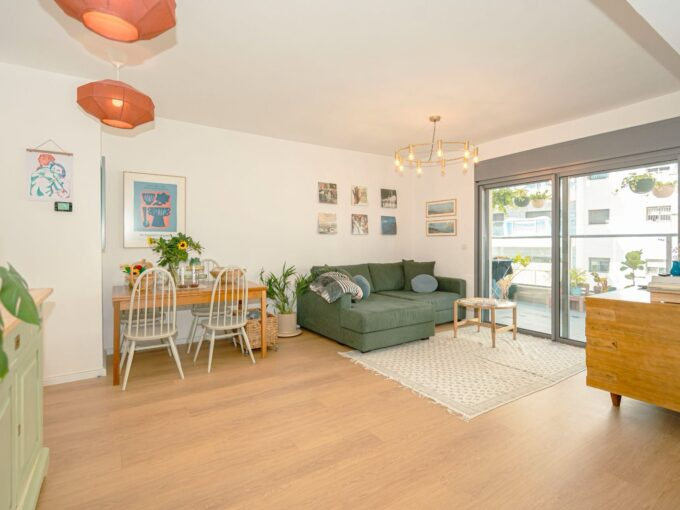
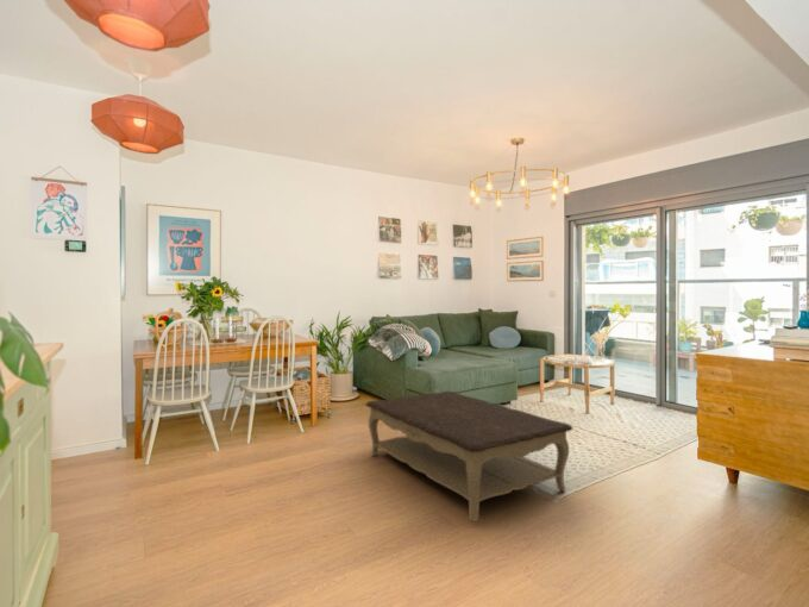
+ coffee table [365,390,573,522]
